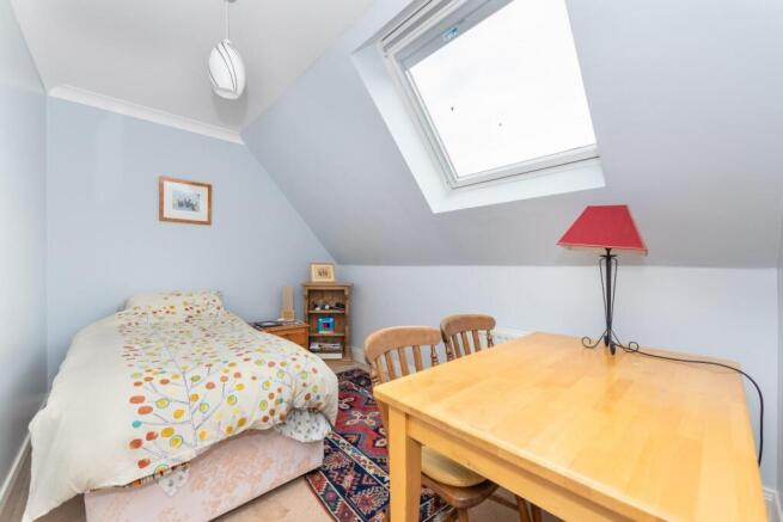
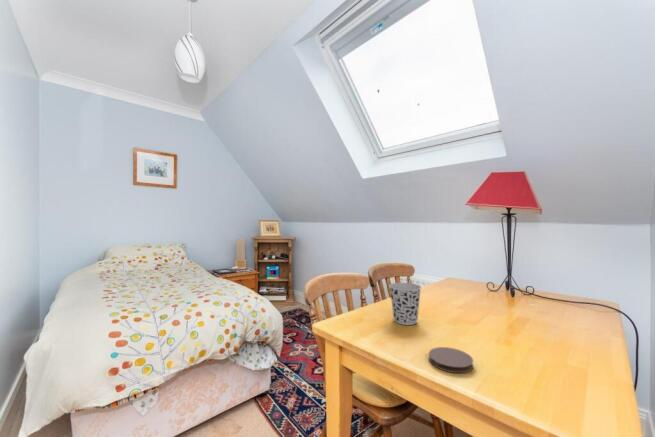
+ cup [388,282,422,326]
+ coaster [428,346,474,374]
